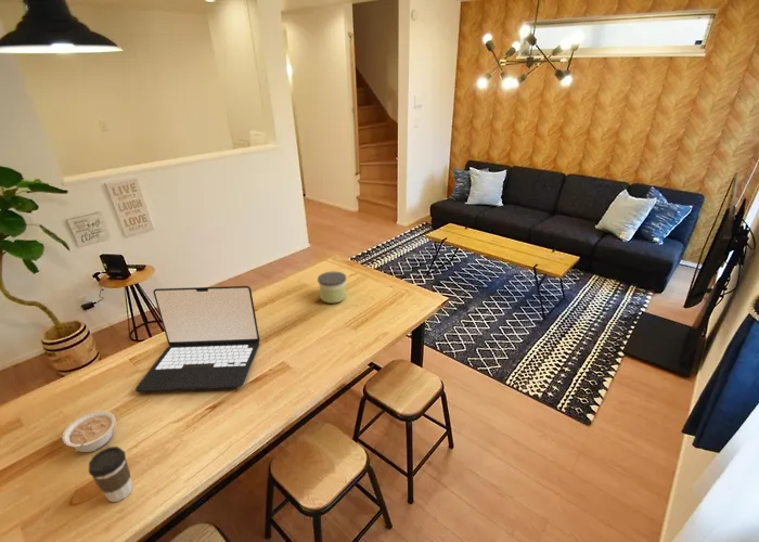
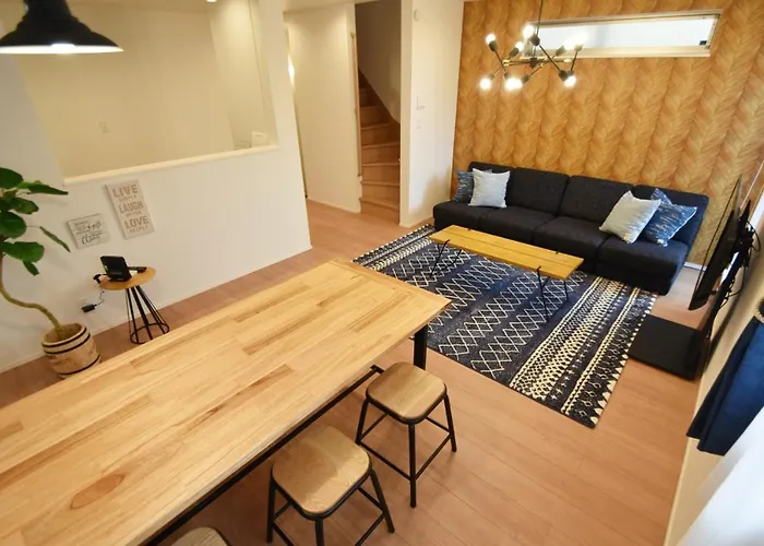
- candle [317,271,347,305]
- coffee cup [88,446,134,503]
- legume [61,410,116,453]
- laptop [134,285,260,392]
